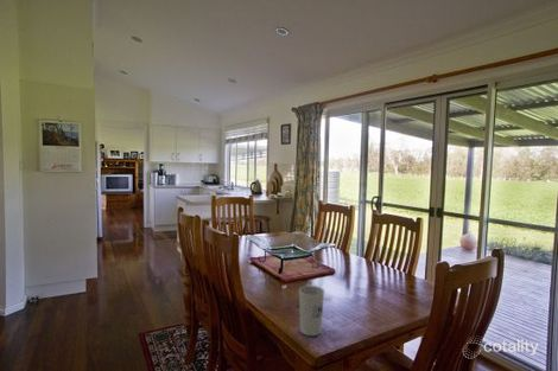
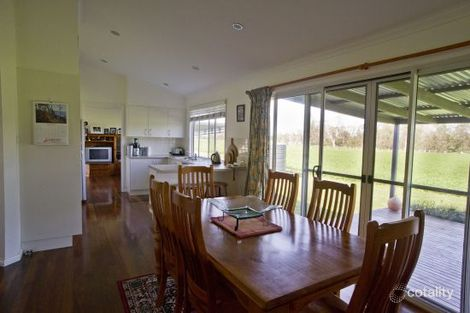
- cup [298,284,325,337]
